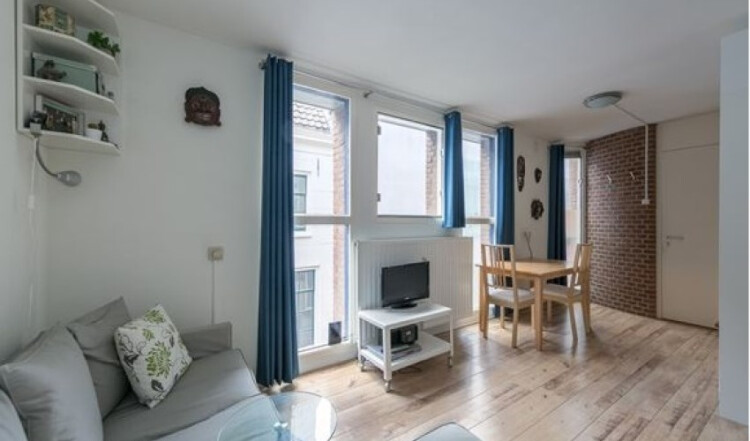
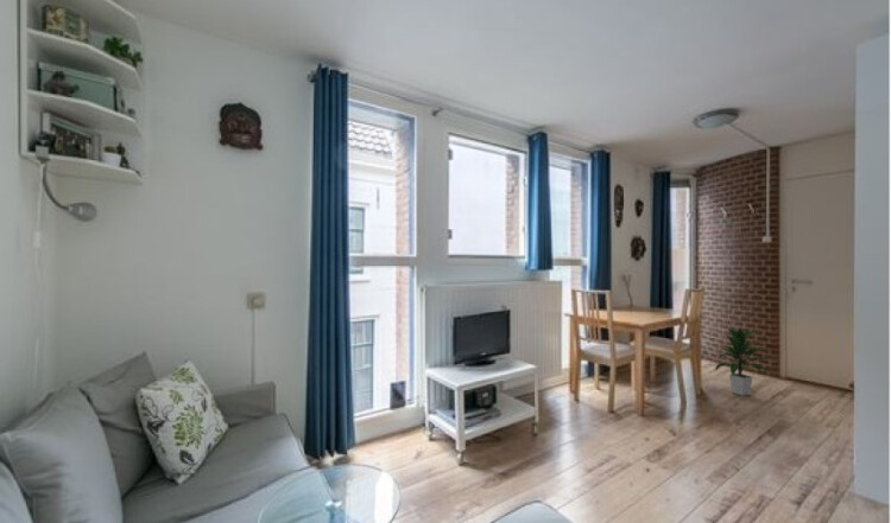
+ indoor plant [710,326,773,397]
